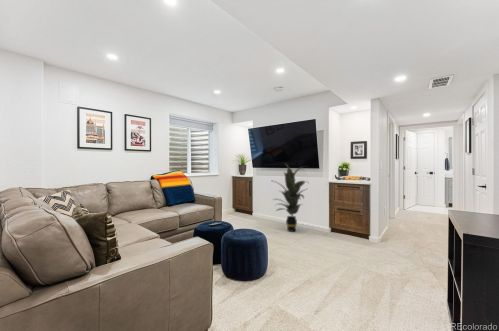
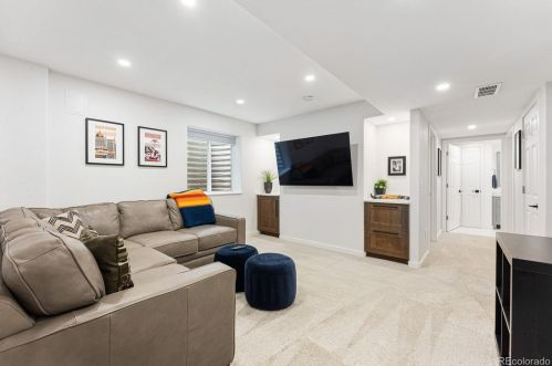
- indoor plant [272,162,311,233]
